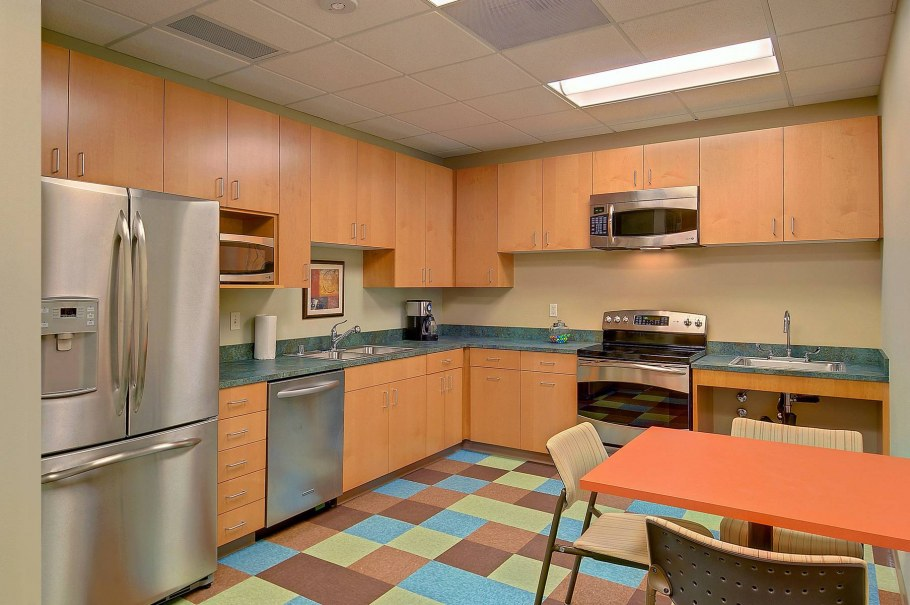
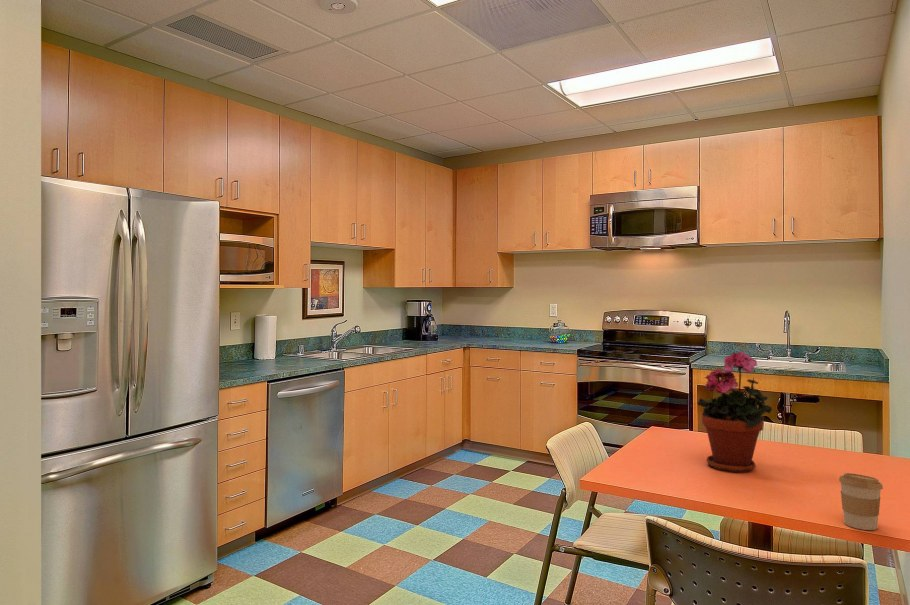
+ coffee cup [838,472,884,531]
+ potted plant [696,351,773,473]
